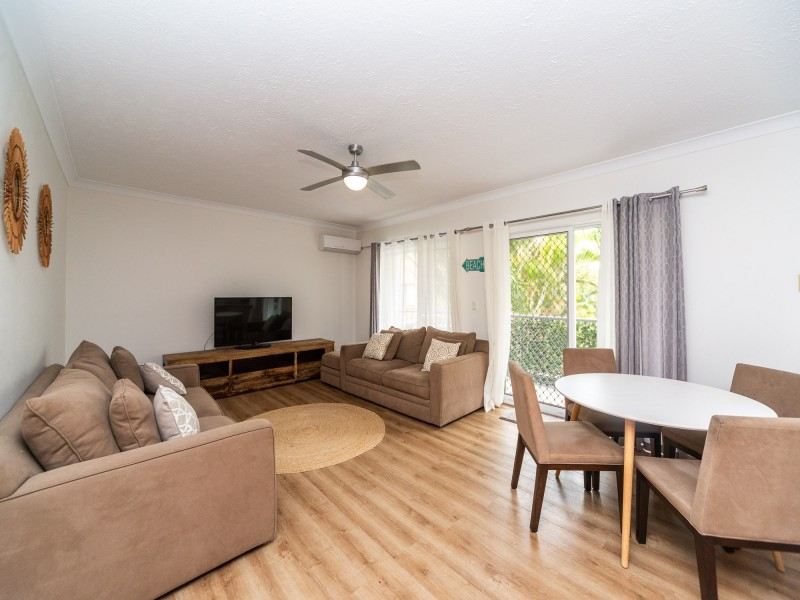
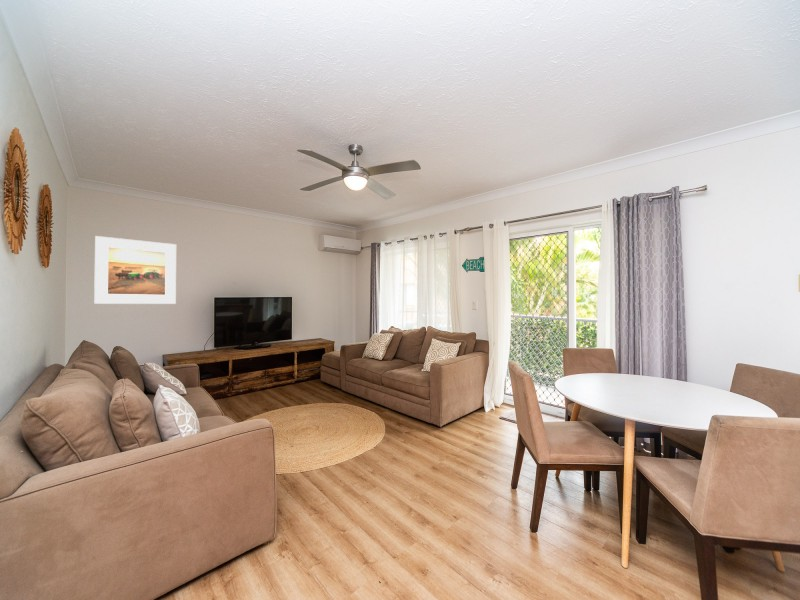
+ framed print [93,235,177,305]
